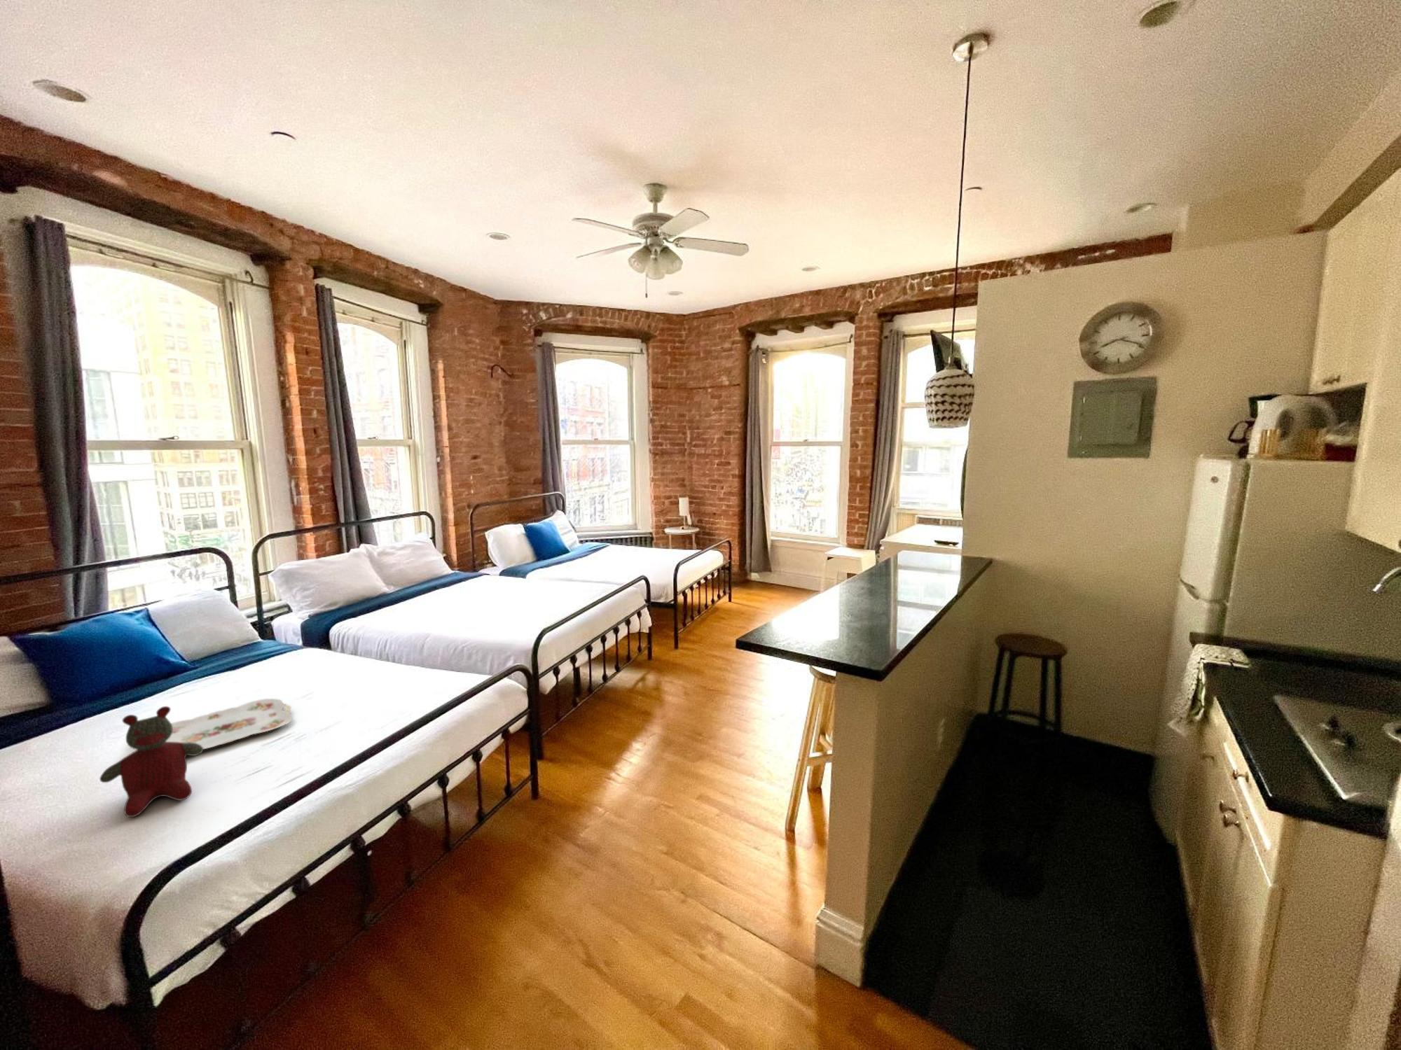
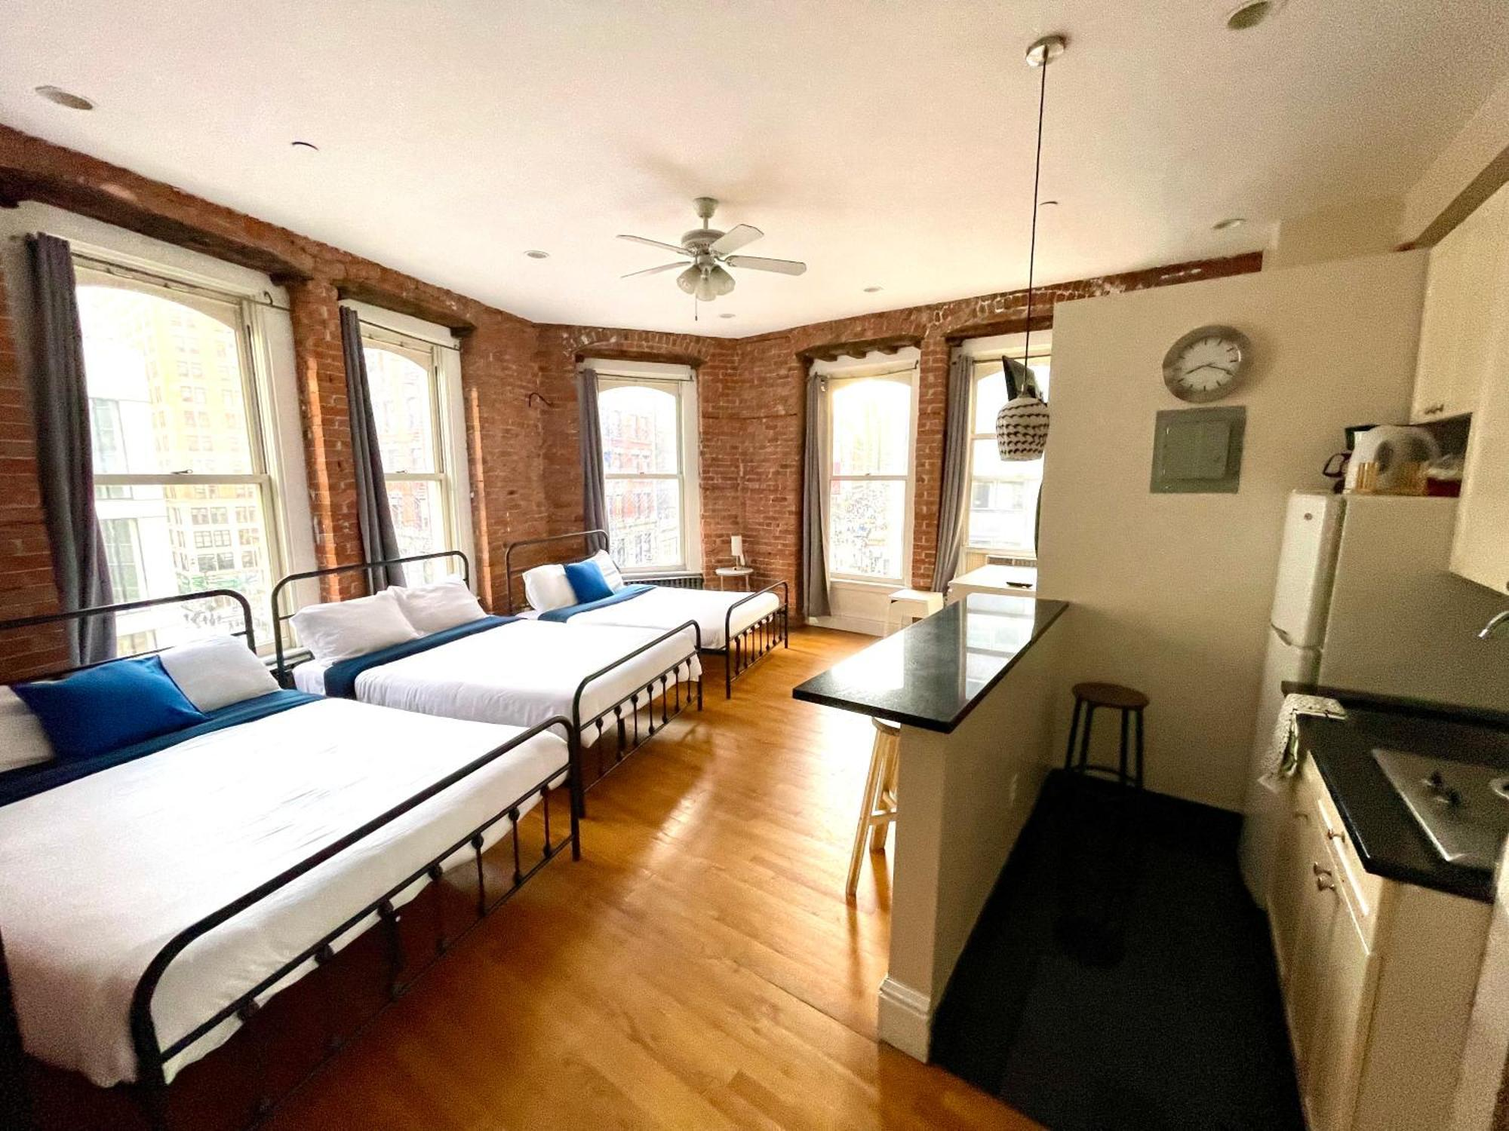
- stuffed bear [99,706,204,817]
- serving tray [165,698,293,750]
